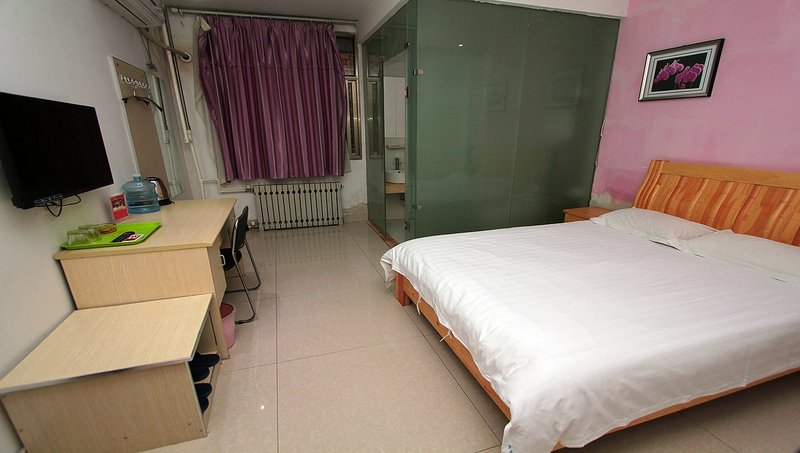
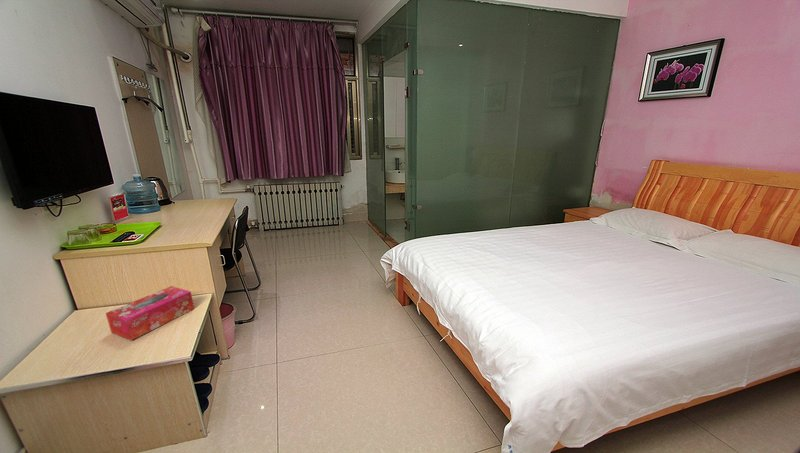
+ tissue box [105,285,195,341]
